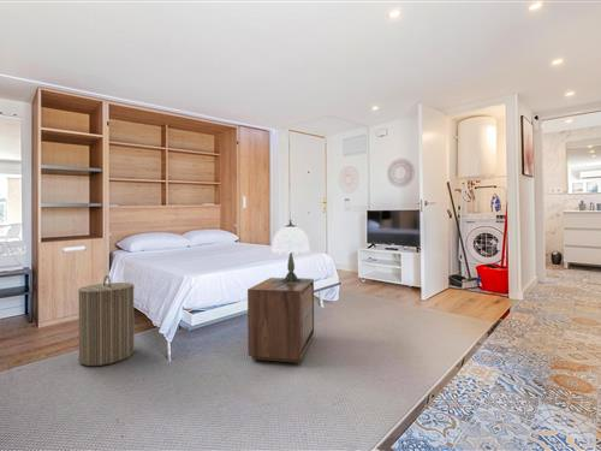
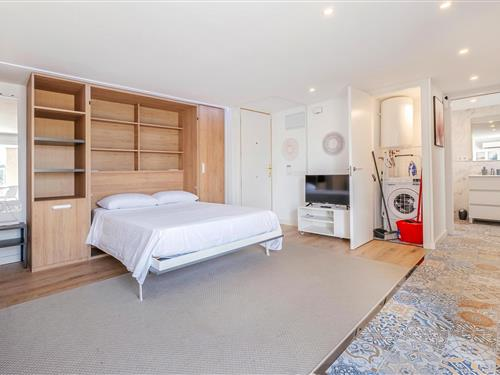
- laundry hamper [77,274,136,367]
- table lamp [270,219,311,287]
- nightstand [246,277,315,364]
